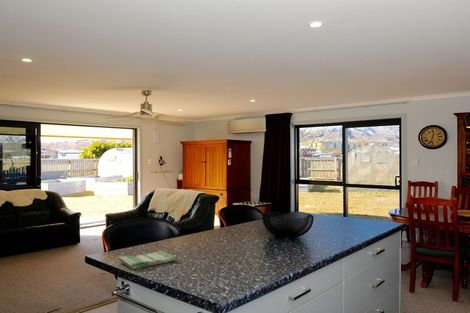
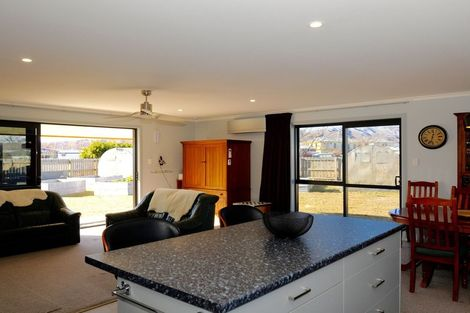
- dish towel [118,250,177,270]
